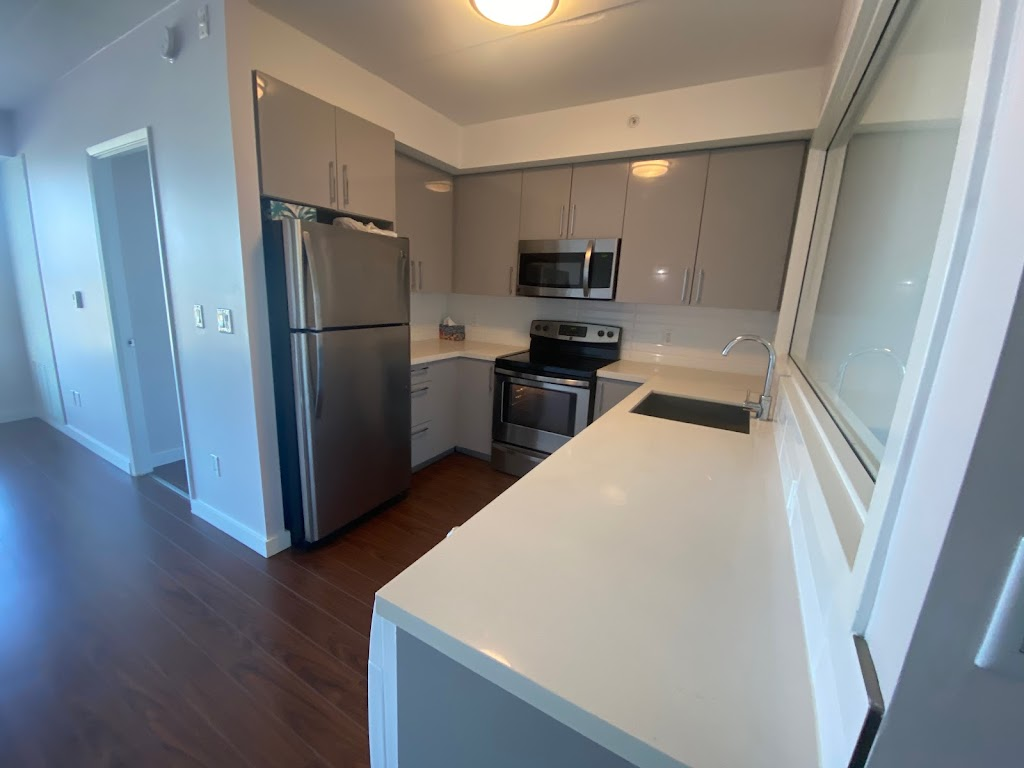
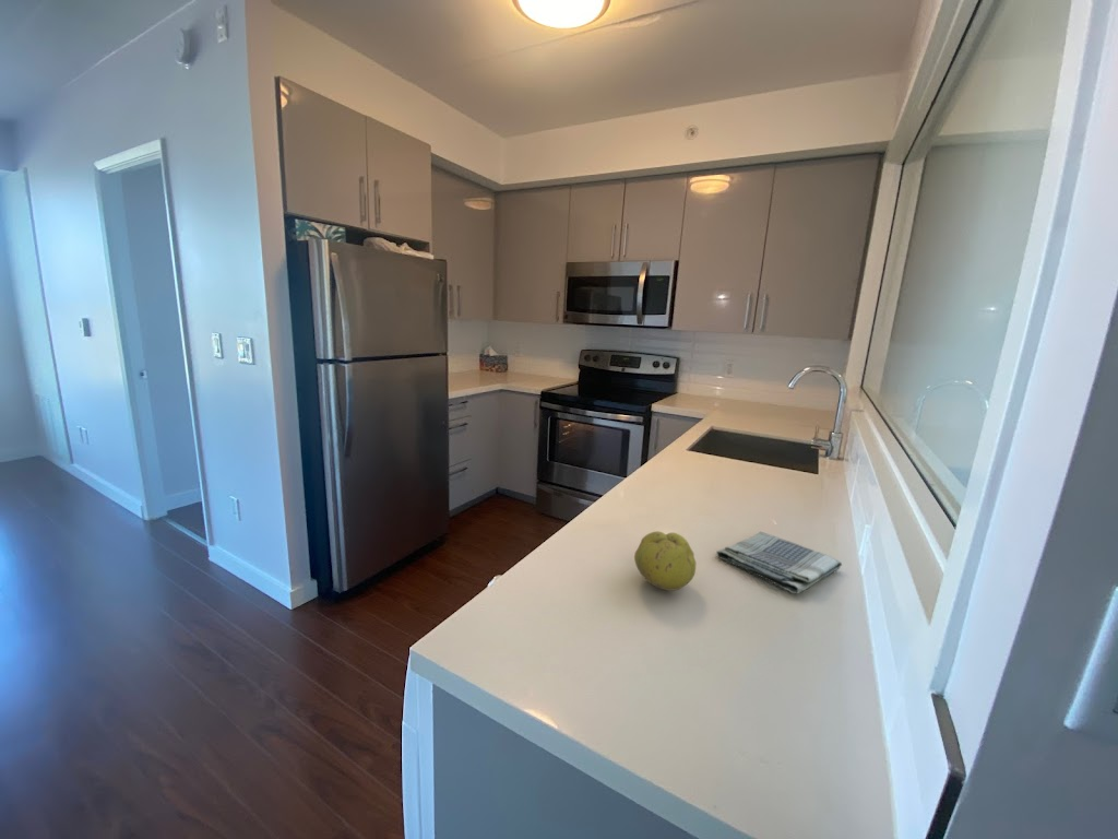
+ dish towel [715,531,843,594]
+ fruit [633,530,697,592]
